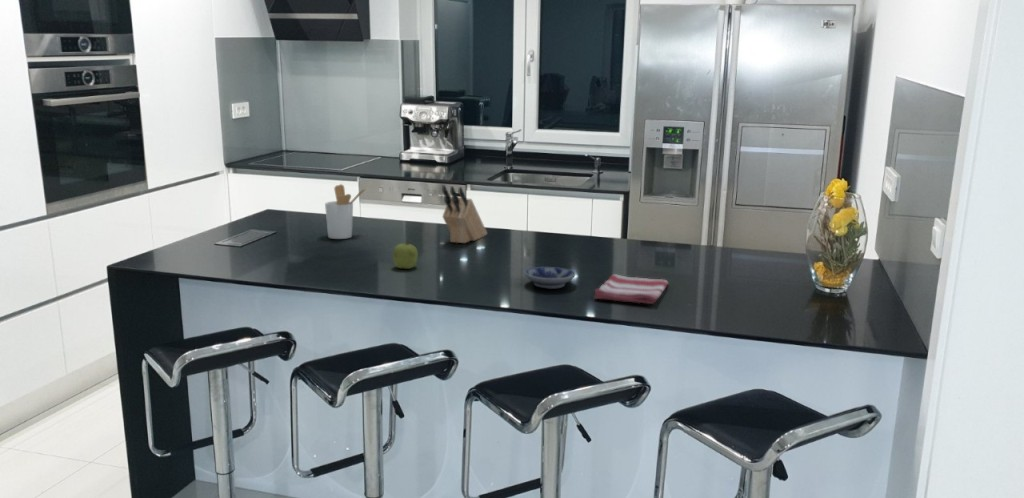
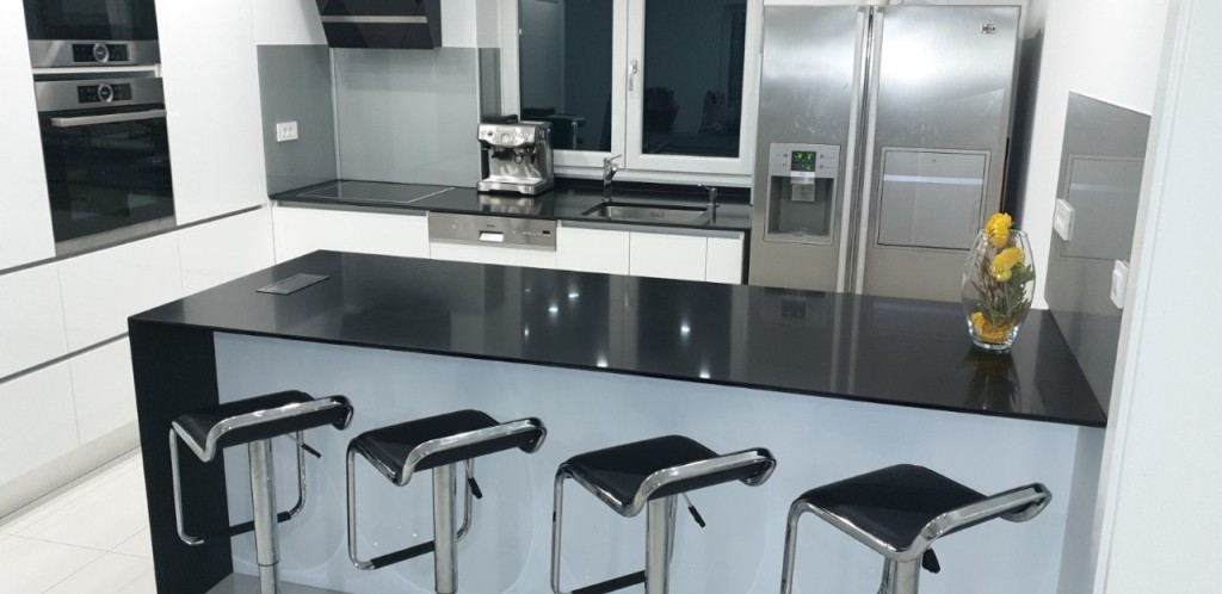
- utensil holder [324,183,367,240]
- fruit [392,240,419,270]
- dish towel [593,273,669,305]
- bowl [523,266,577,290]
- knife block [441,184,488,244]
